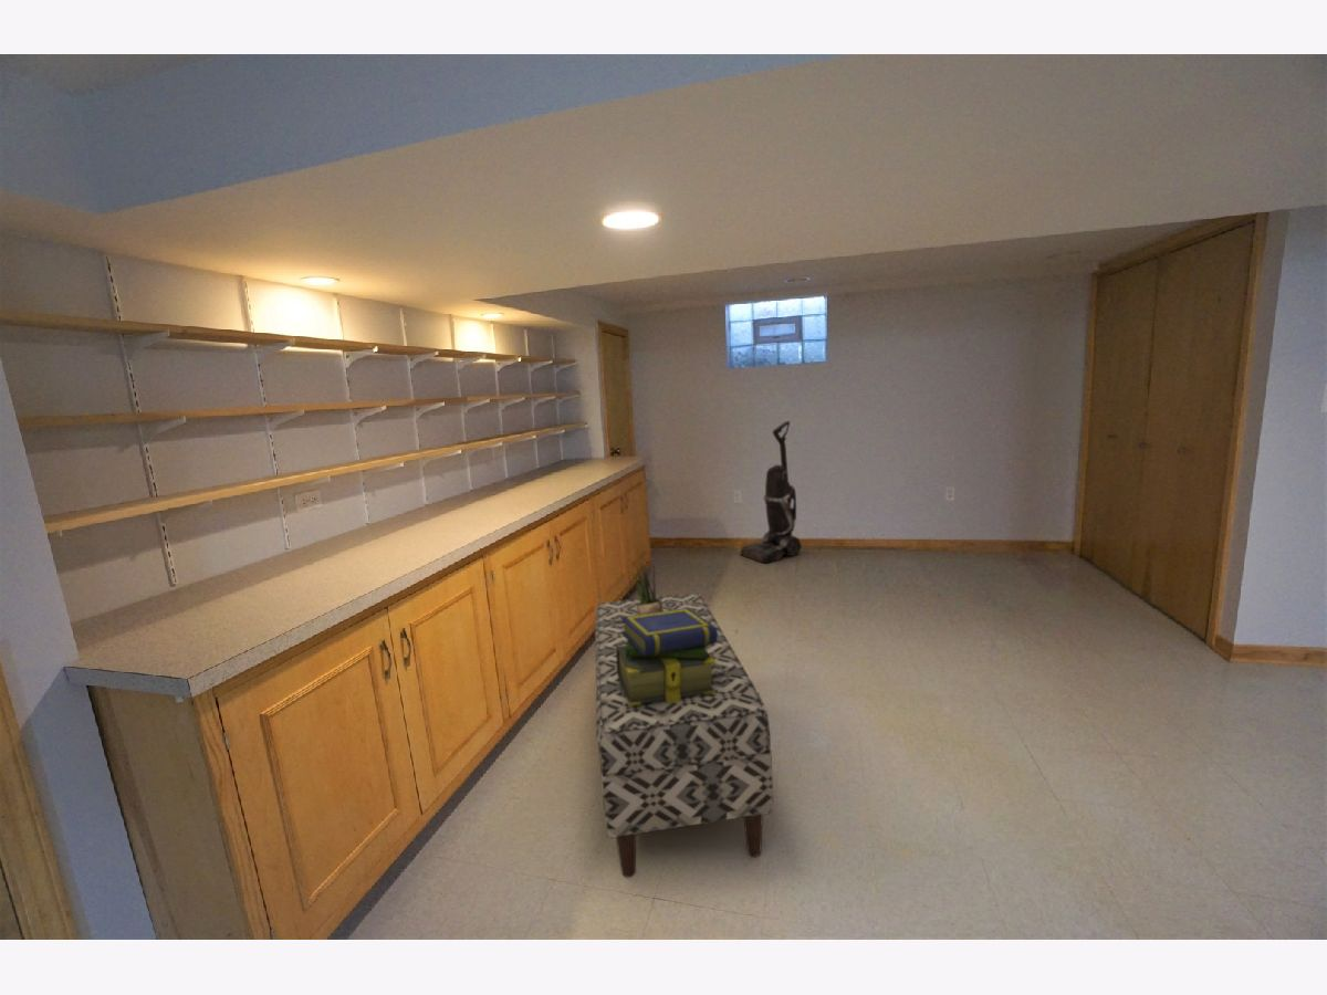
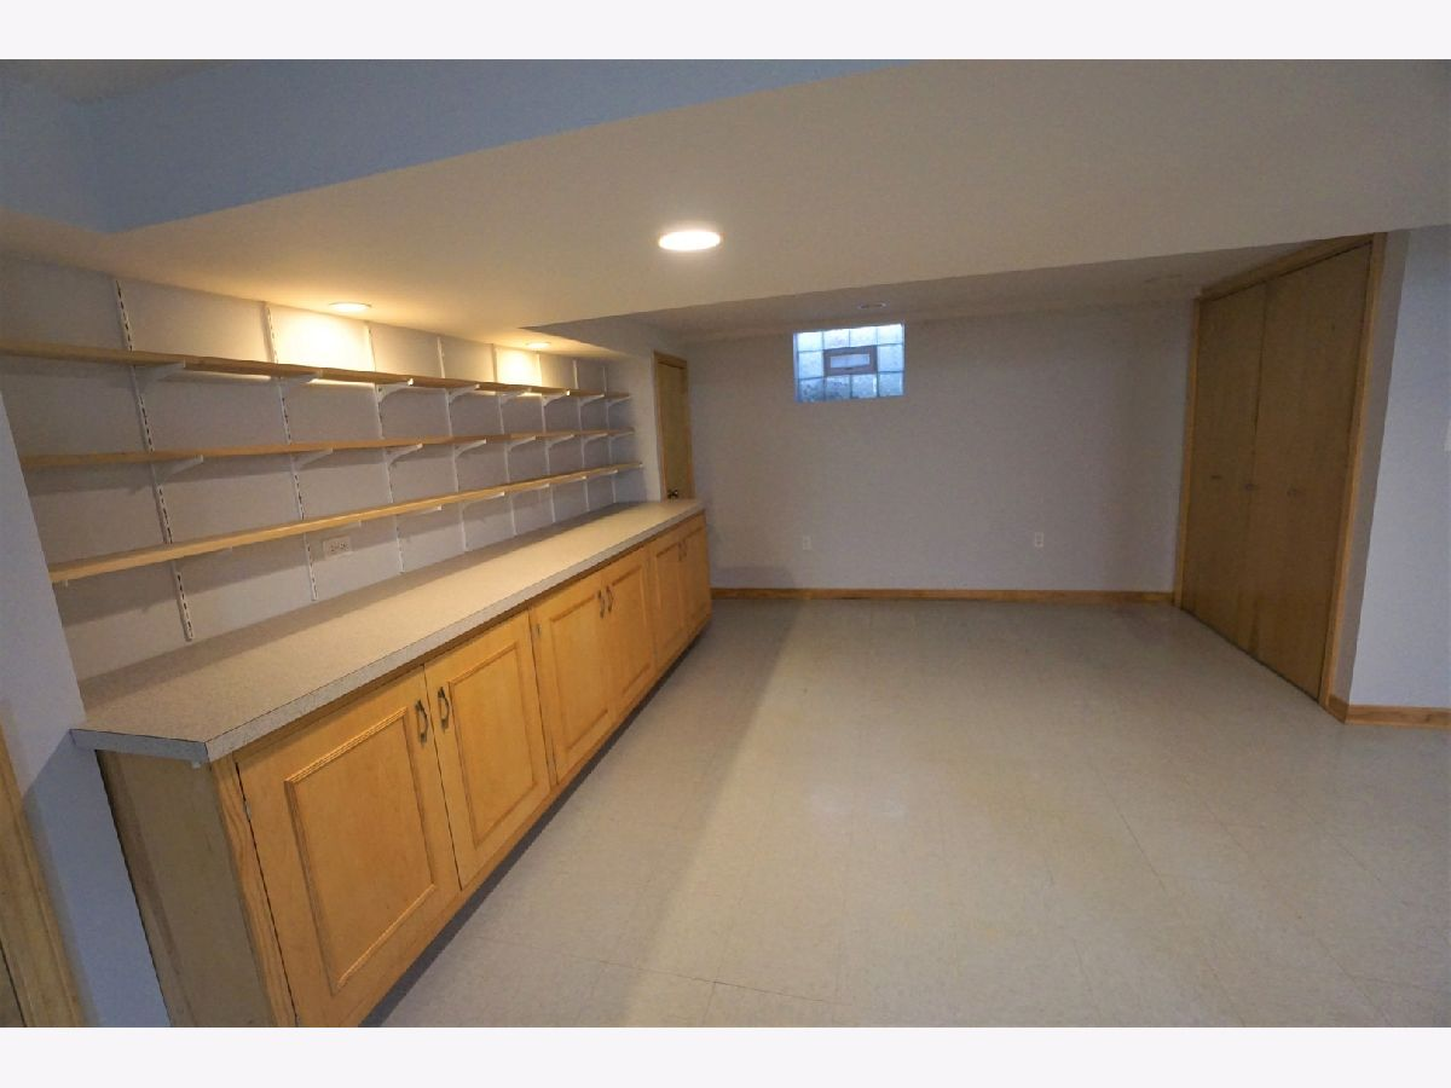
- stack of books [616,608,718,705]
- vacuum cleaner [739,420,803,564]
- bench [594,591,774,879]
- potted plant [631,563,662,615]
